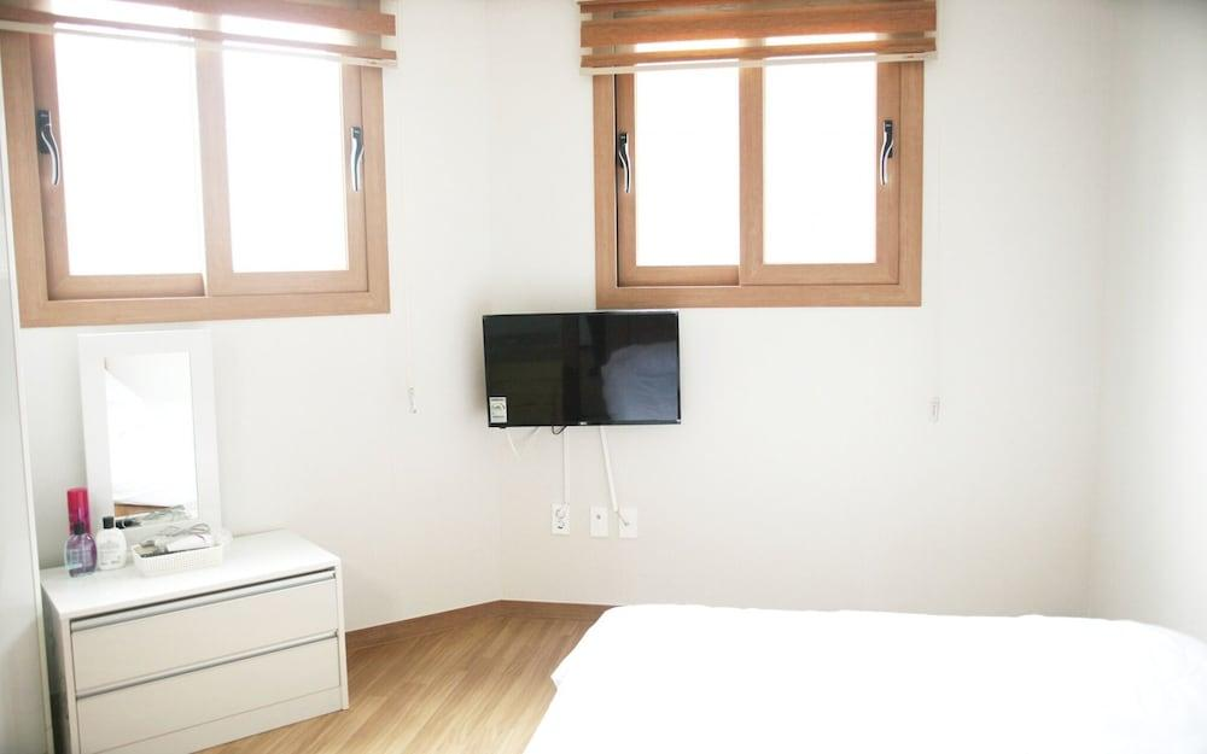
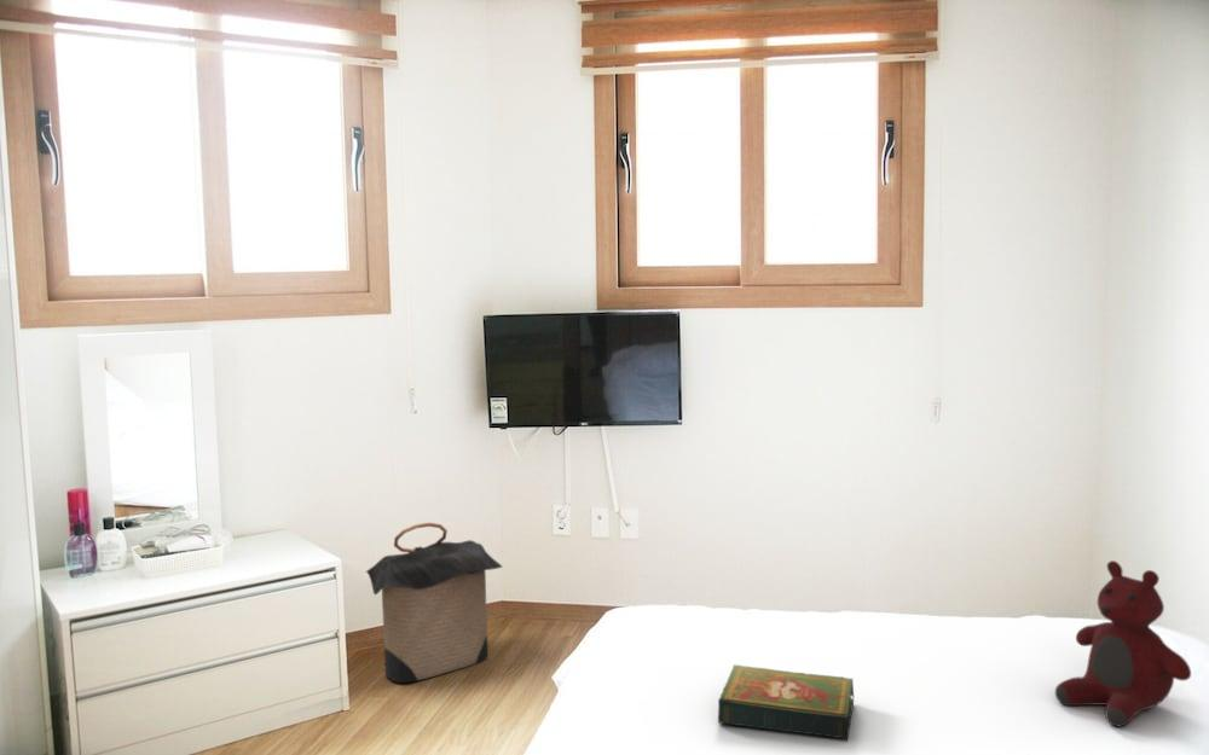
+ book [717,663,855,741]
+ laundry hamper [365,522,503,684]
+ teddy bear [1054,559,1192,728]
